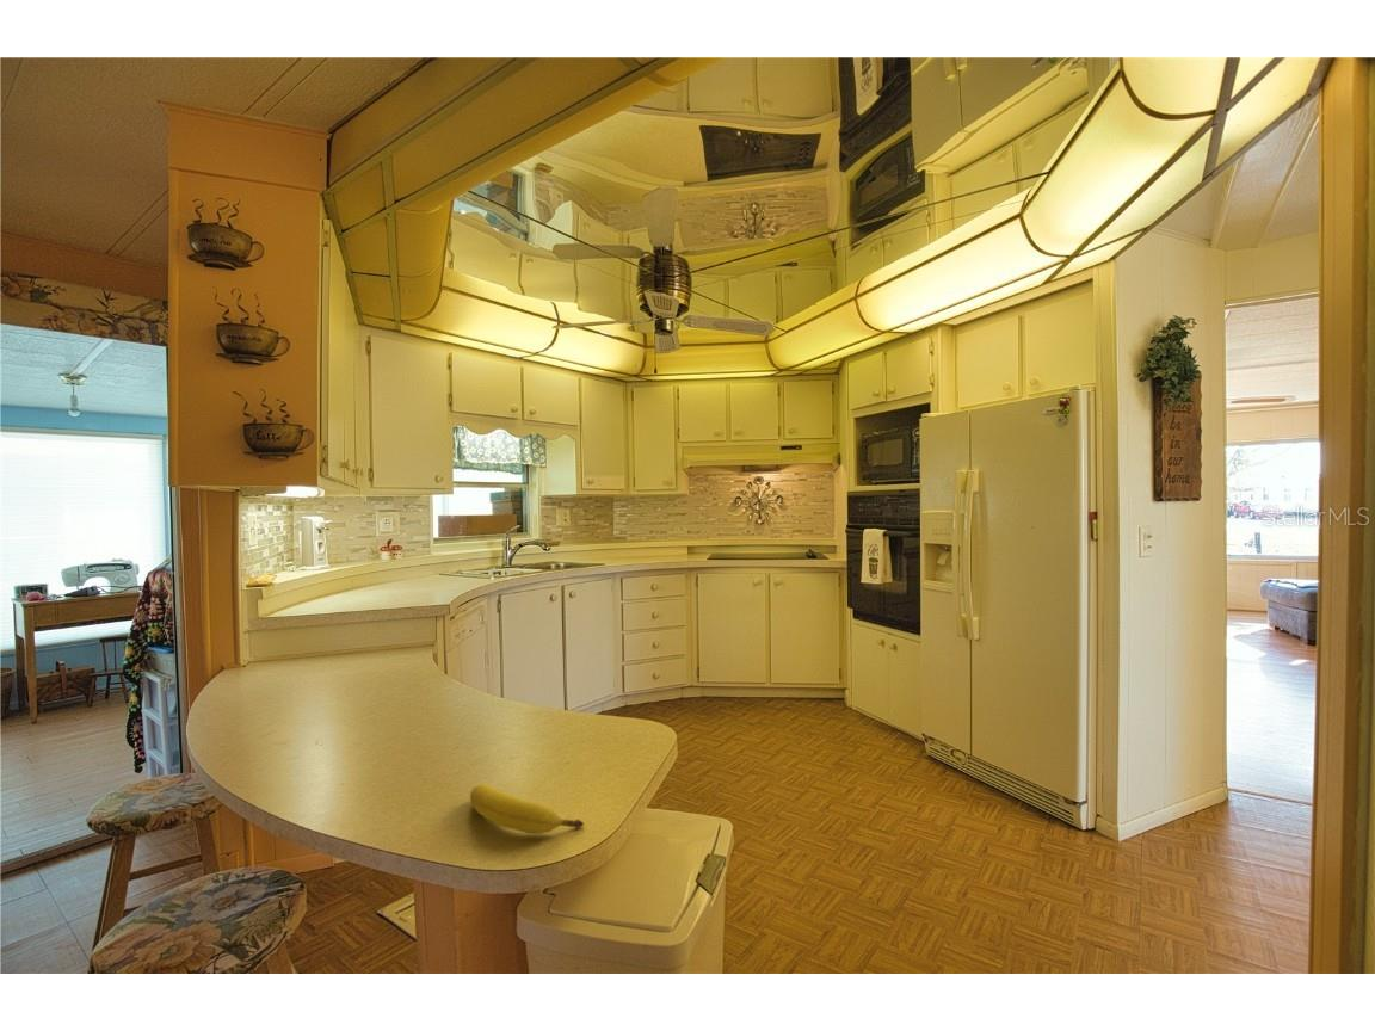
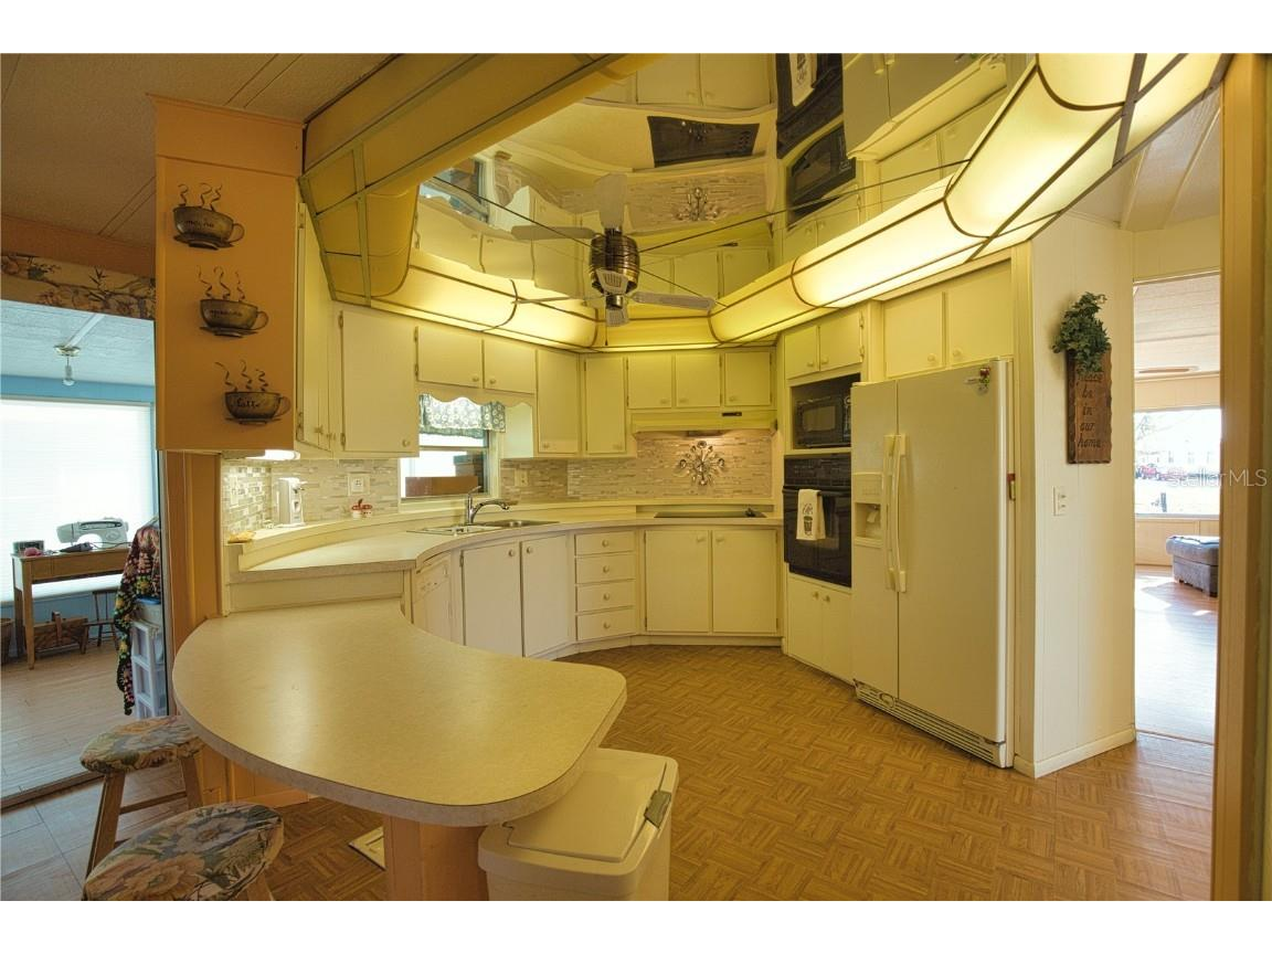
- fruit [469,783,585,835]
